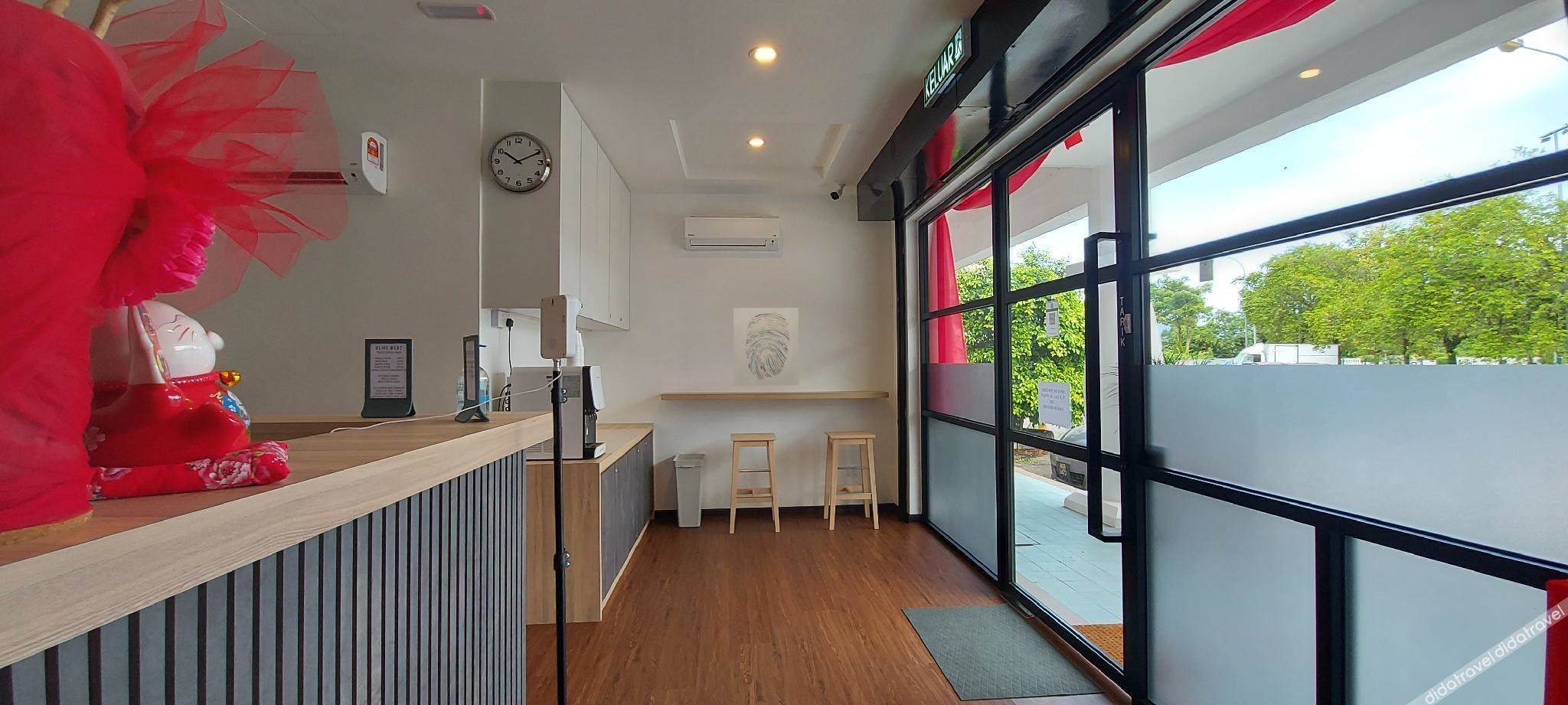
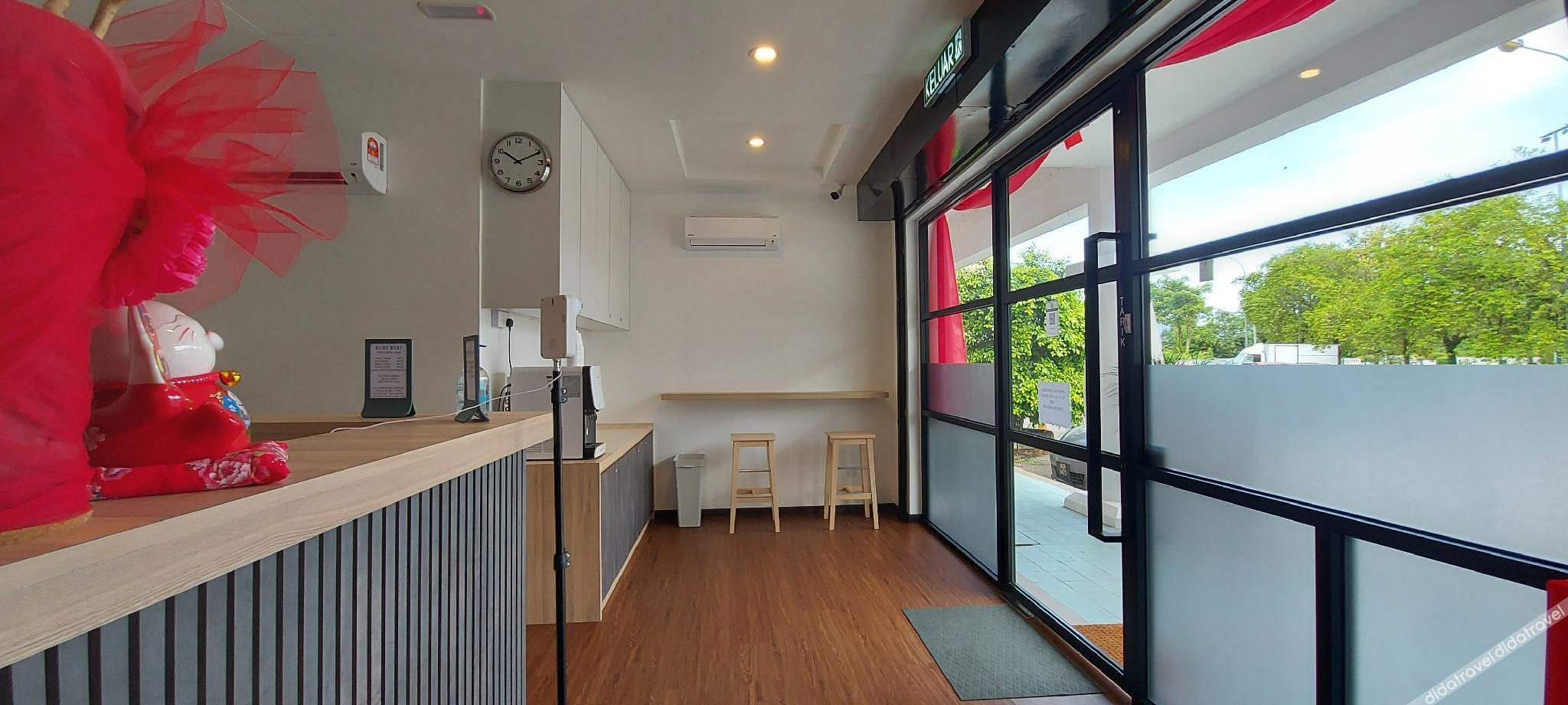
- wall art [733,307,800,387]
